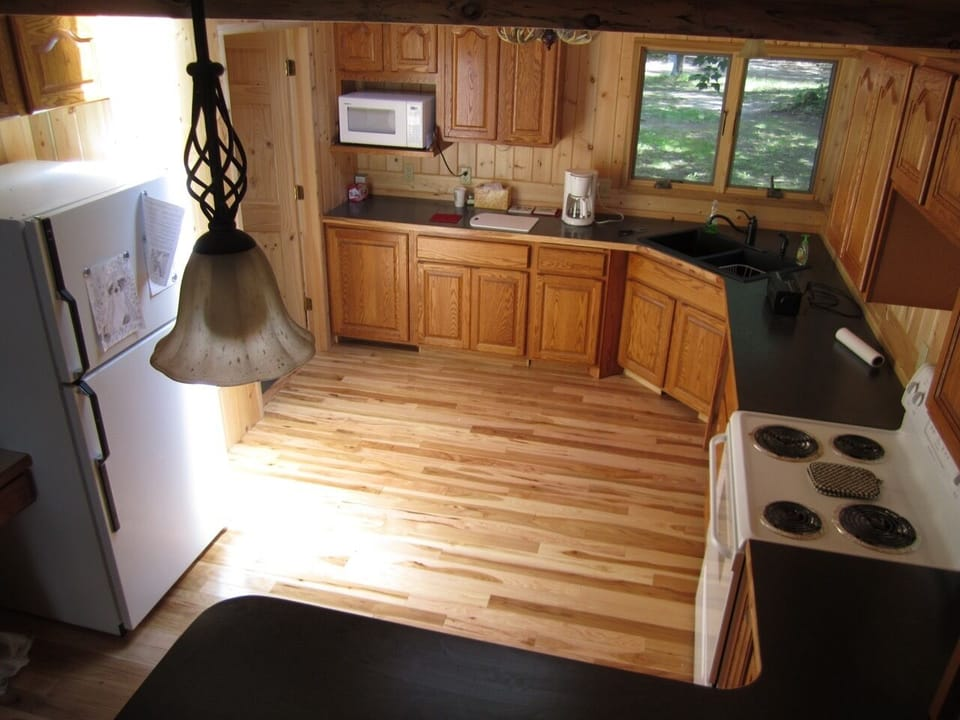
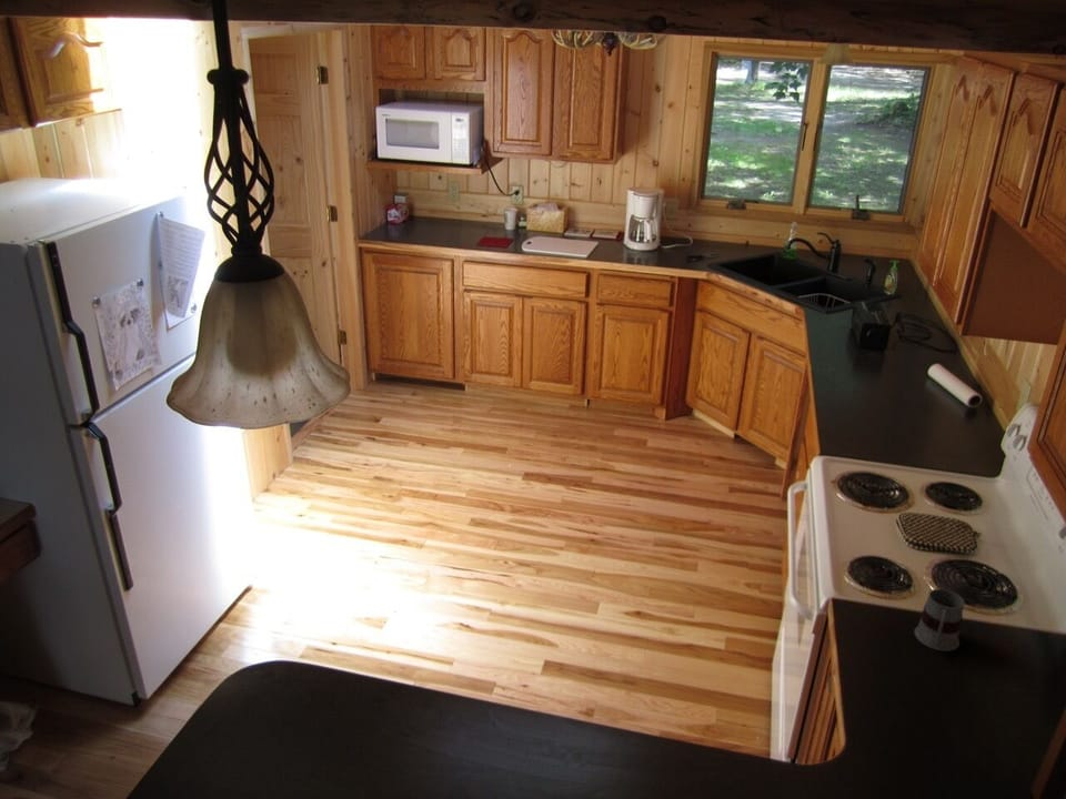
+ mug [913,587,966,653]
